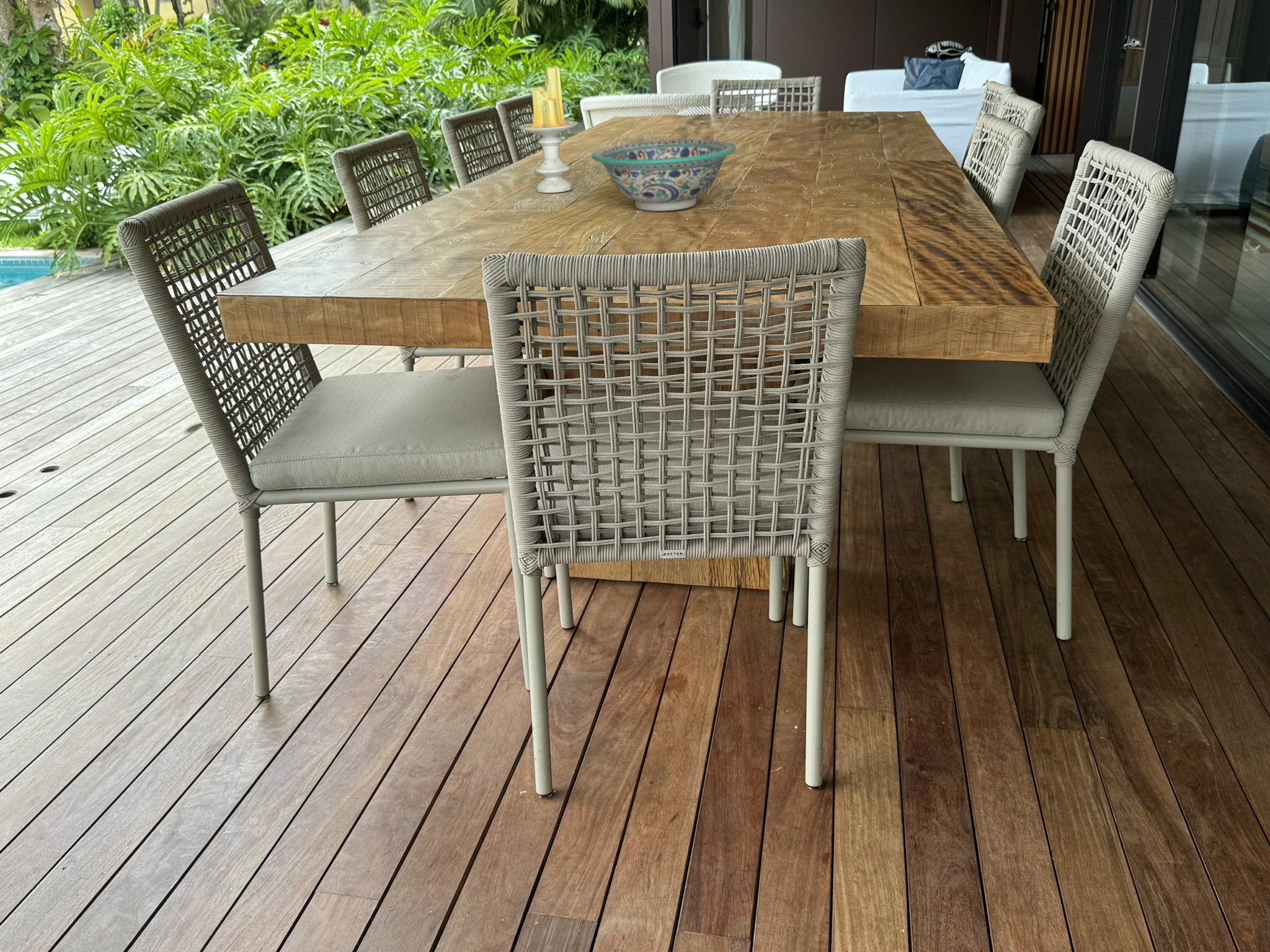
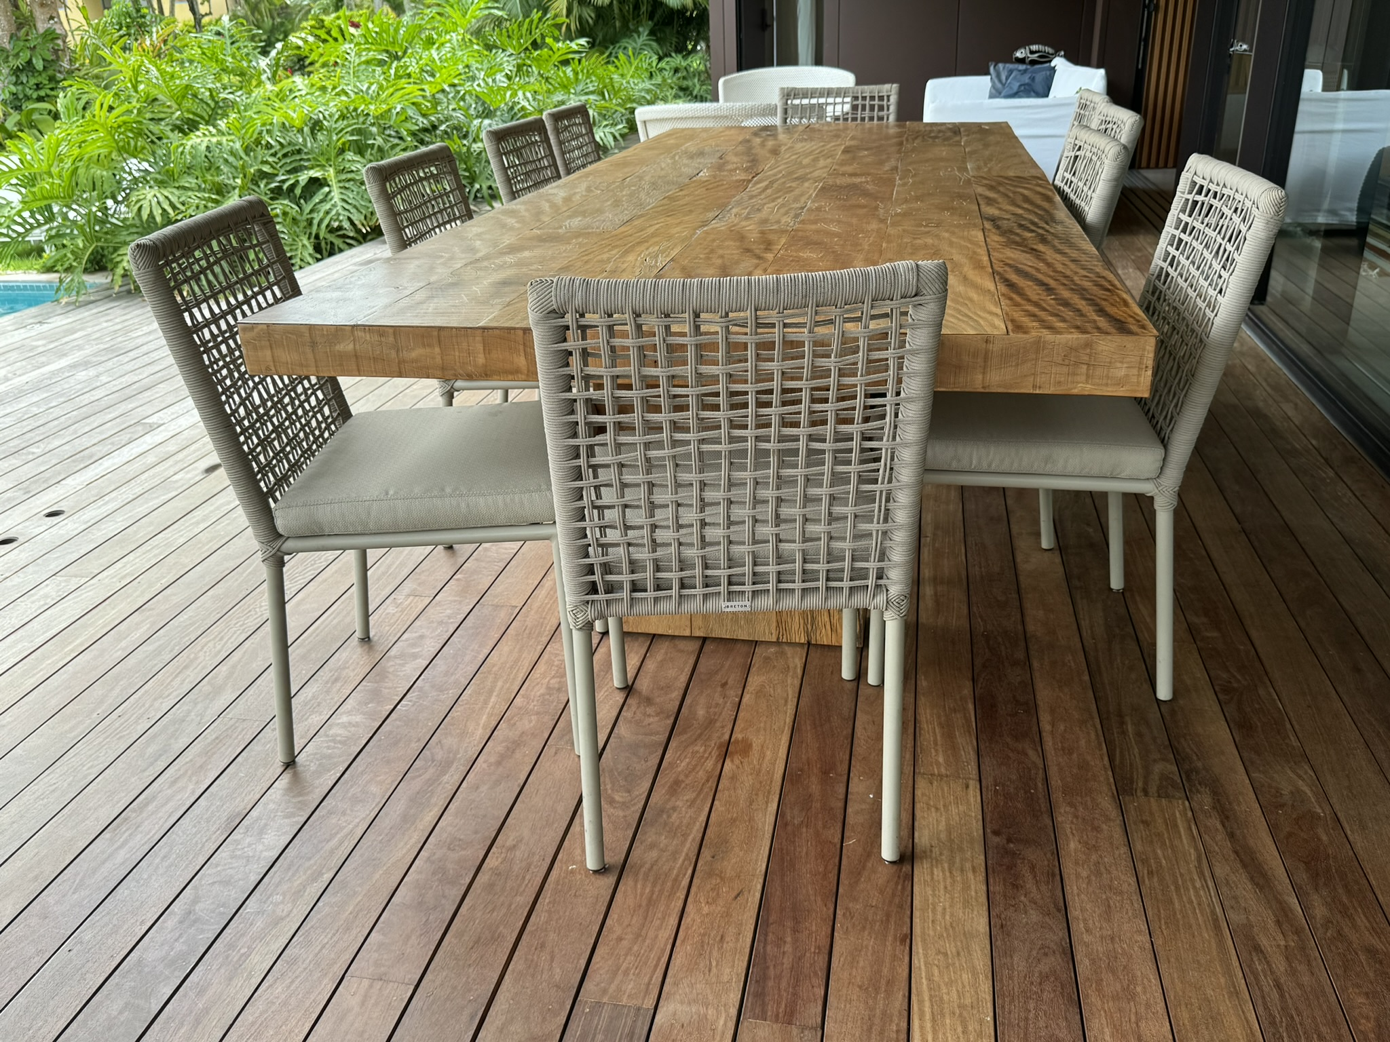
- candle [518,65,580,193]
- decorative bowl [591,139,737,212]
